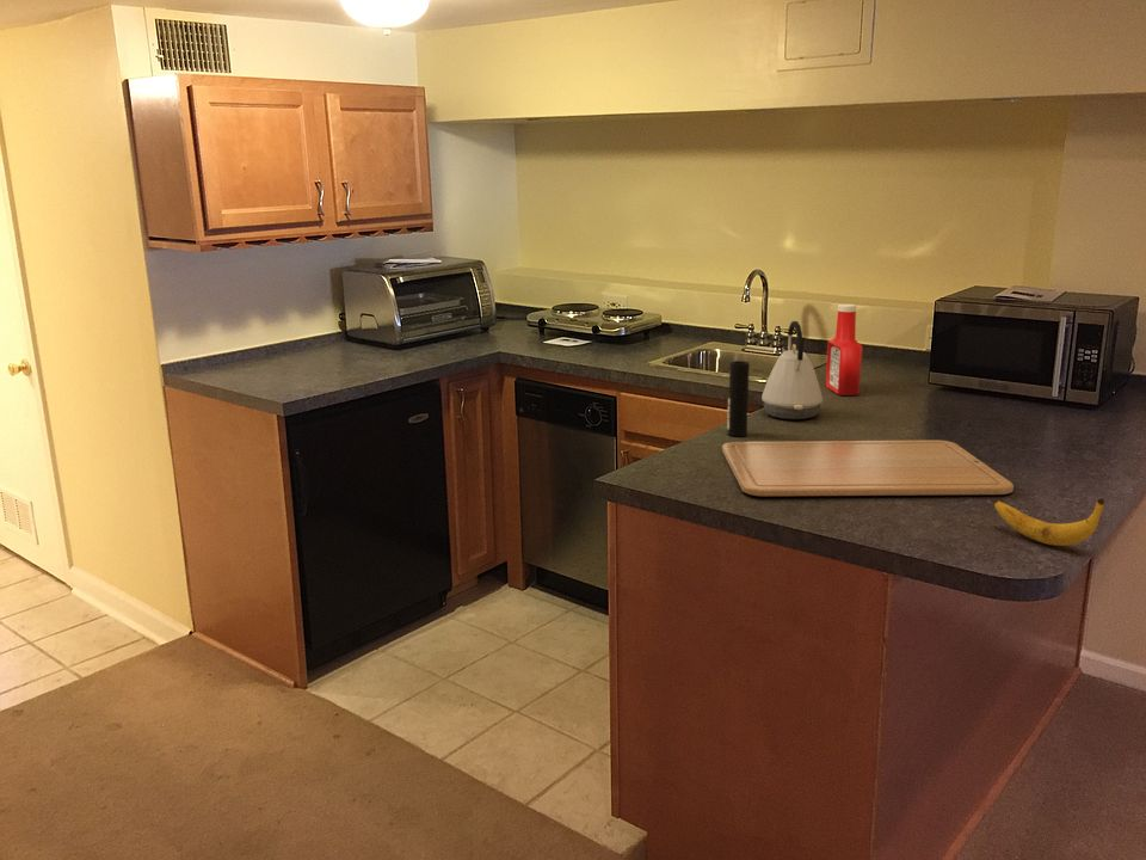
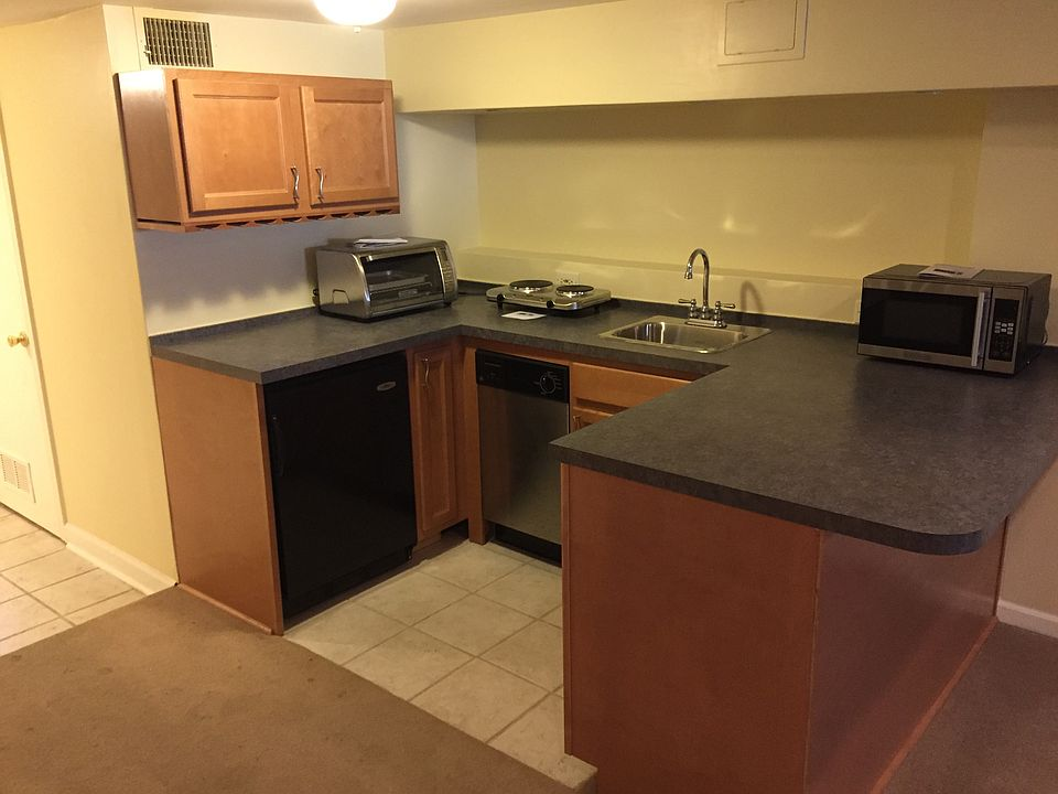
- banana [993,498,1105,547]
- soap bottle [825,303,863,397]
- chopping board [721,440,1015,497]
- kettle [760,320,824,420]
- cup [726,360,751,437]
